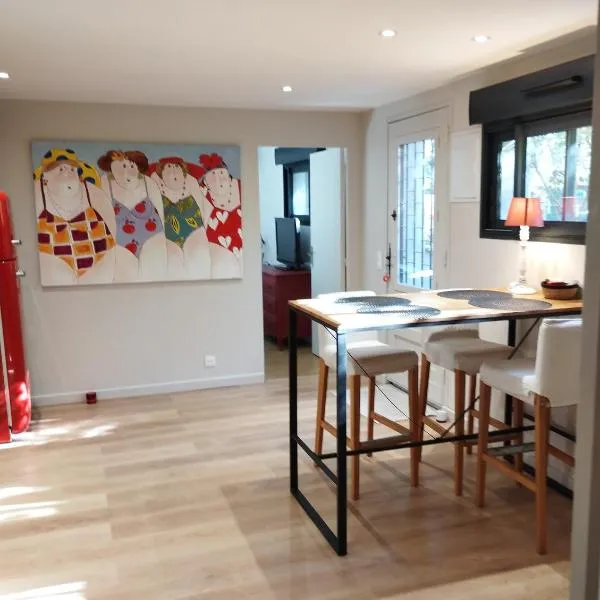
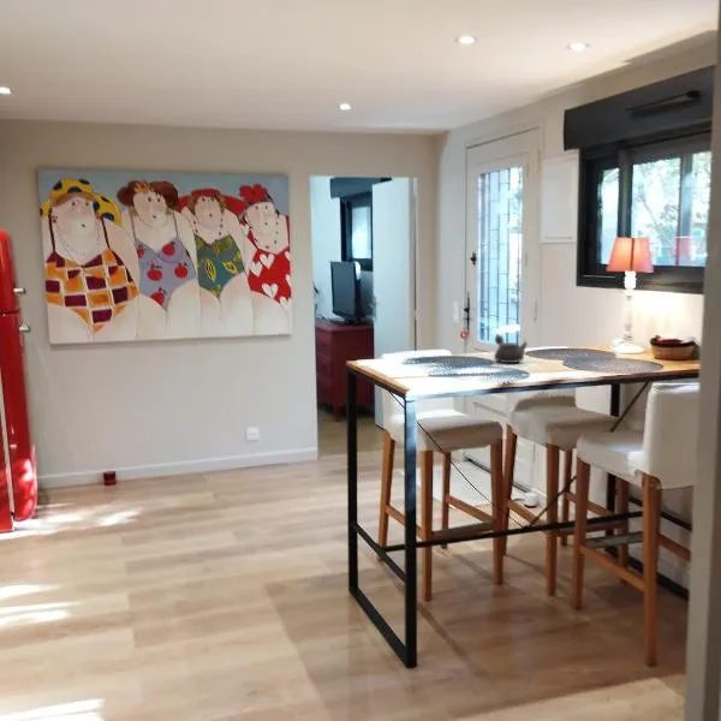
+ teapot [493,334,529,364]
